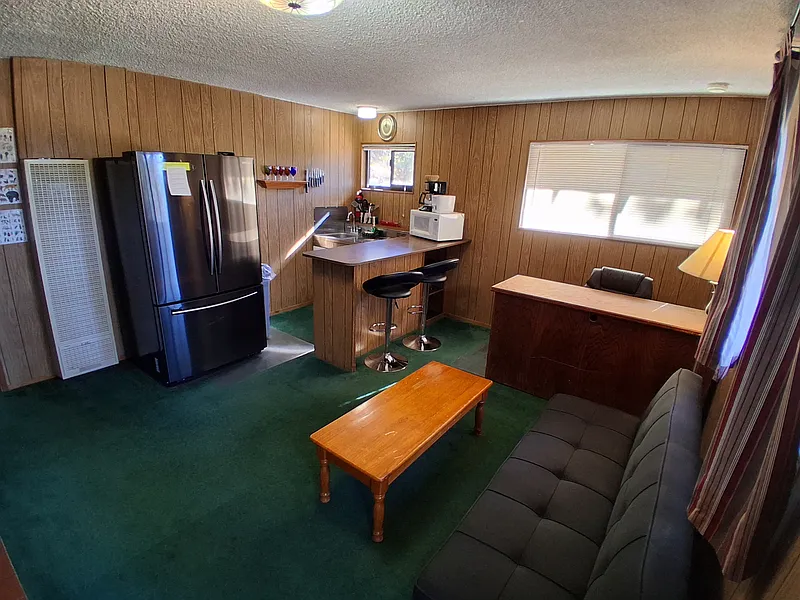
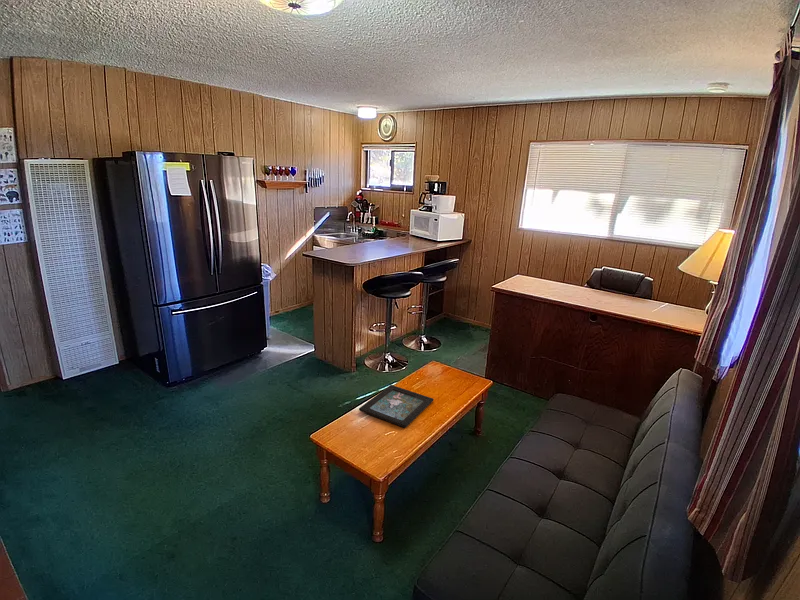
+ decorative tray [358,384,435,429]
